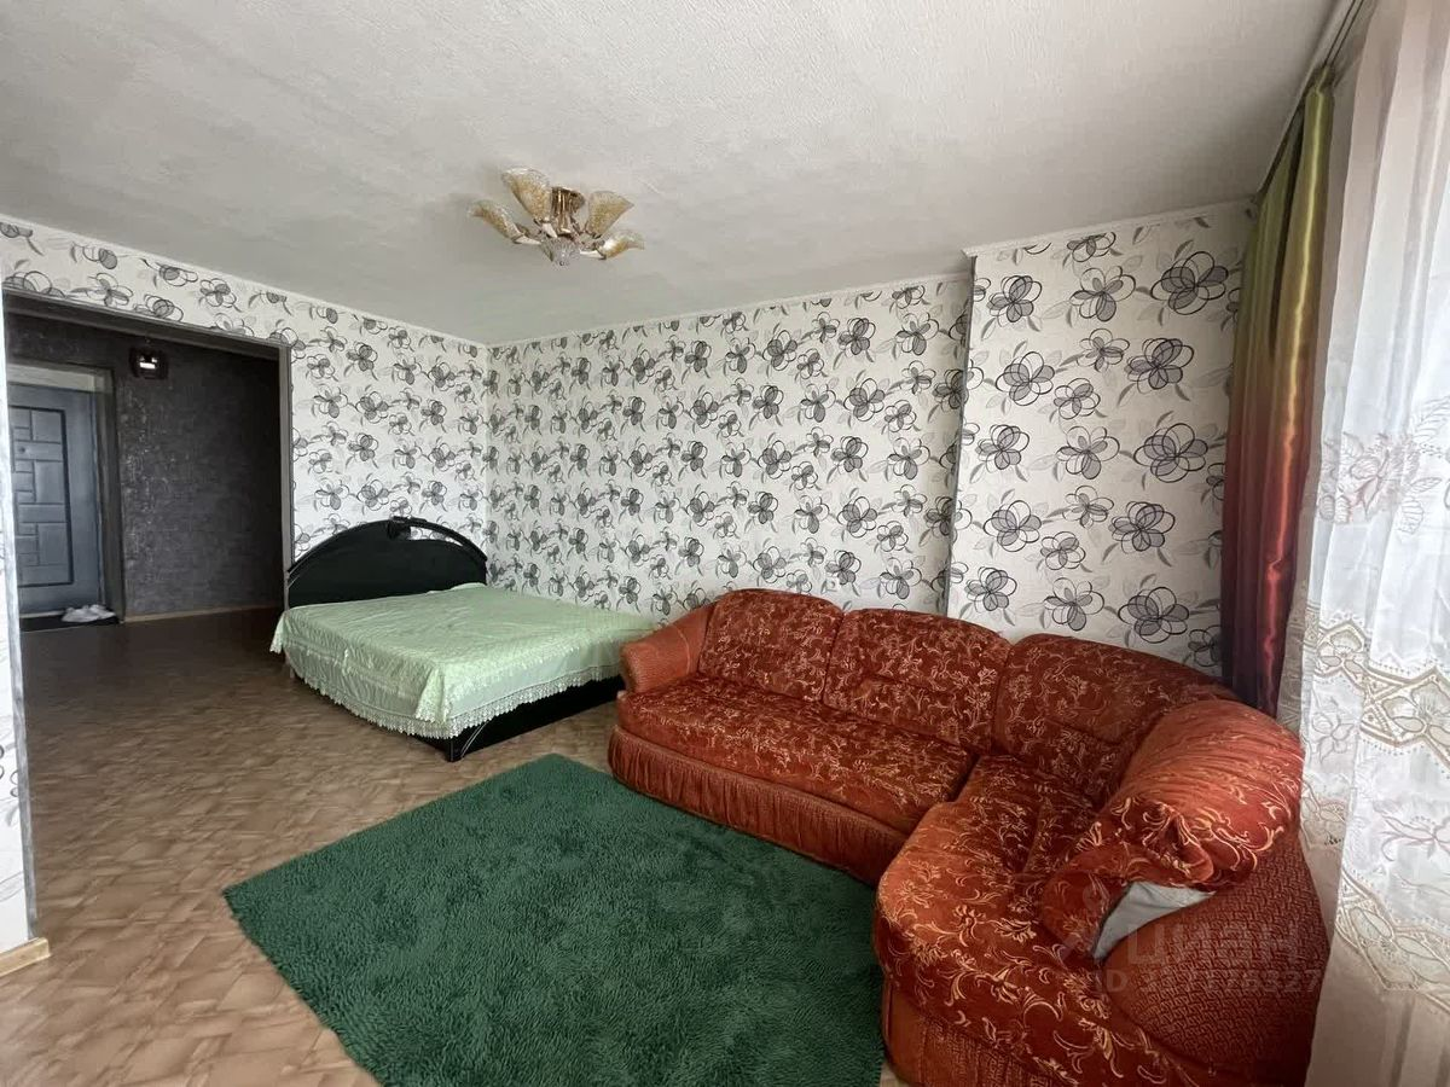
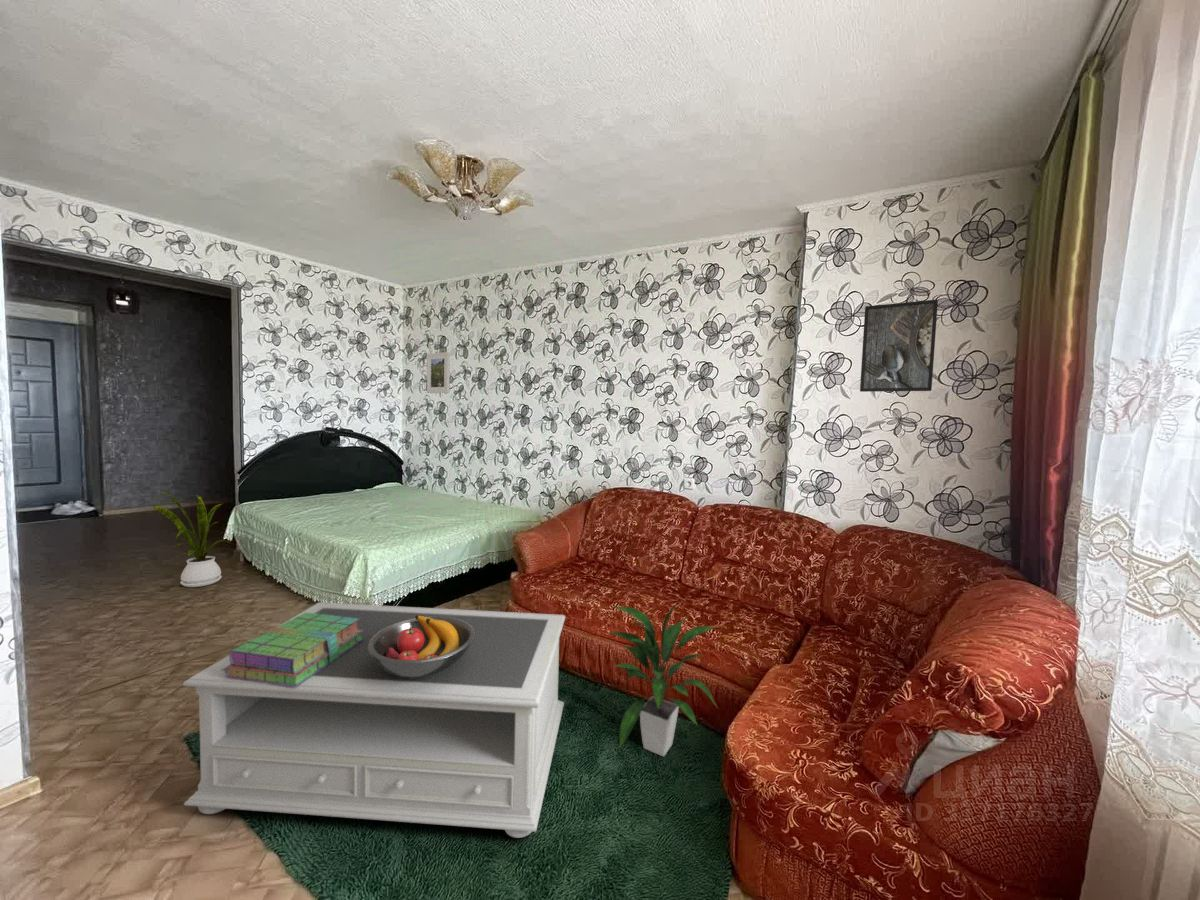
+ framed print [859,298,939,393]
+ stack of books [225,613,364,687]
+ indoor plant [606,601,718,757]
+ fruit bowl [368,615,475,678]
+ house plant [152,490,231,588]
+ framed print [426,351,451,394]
+ coffee table [182,601,566,839]
